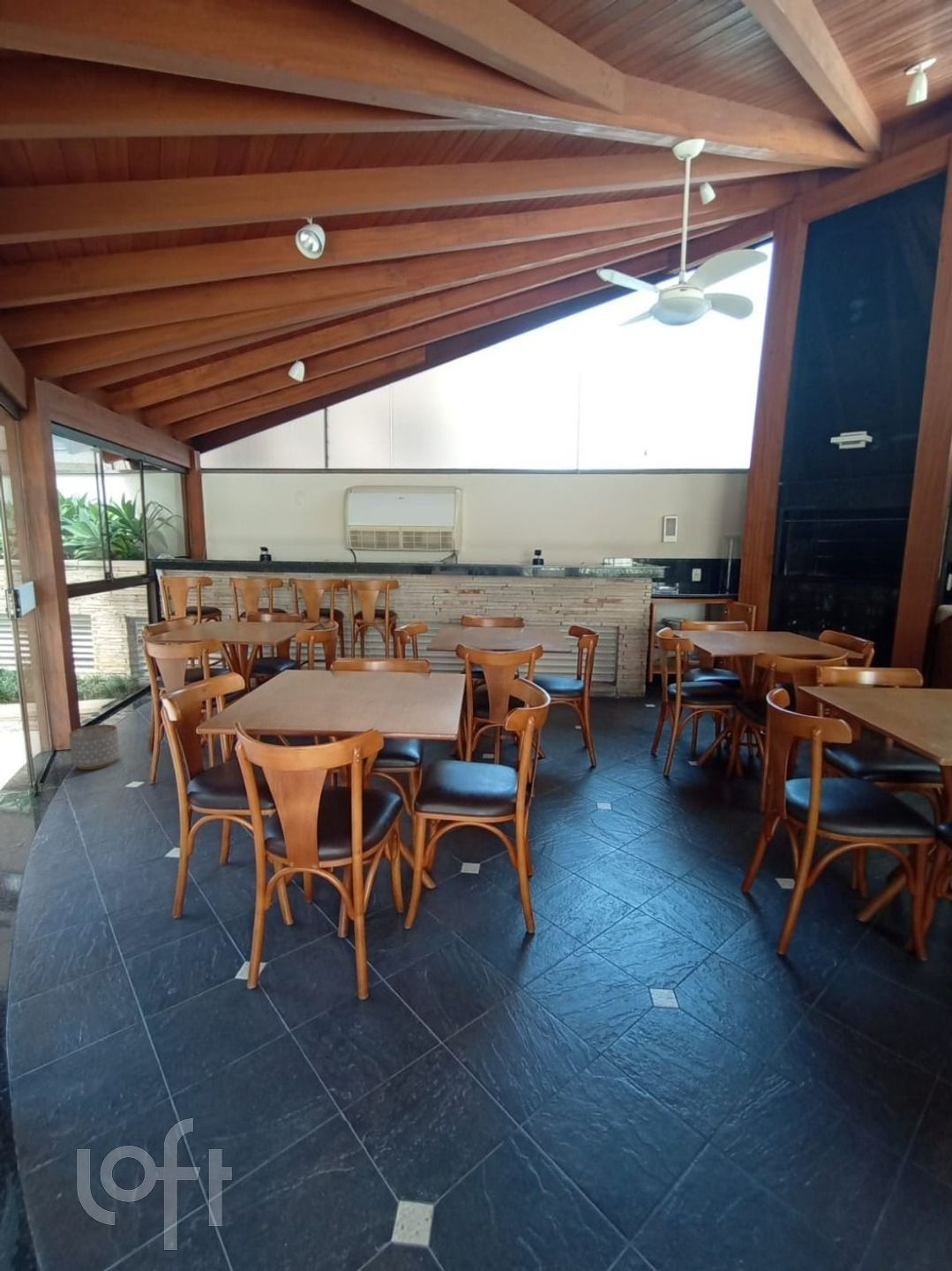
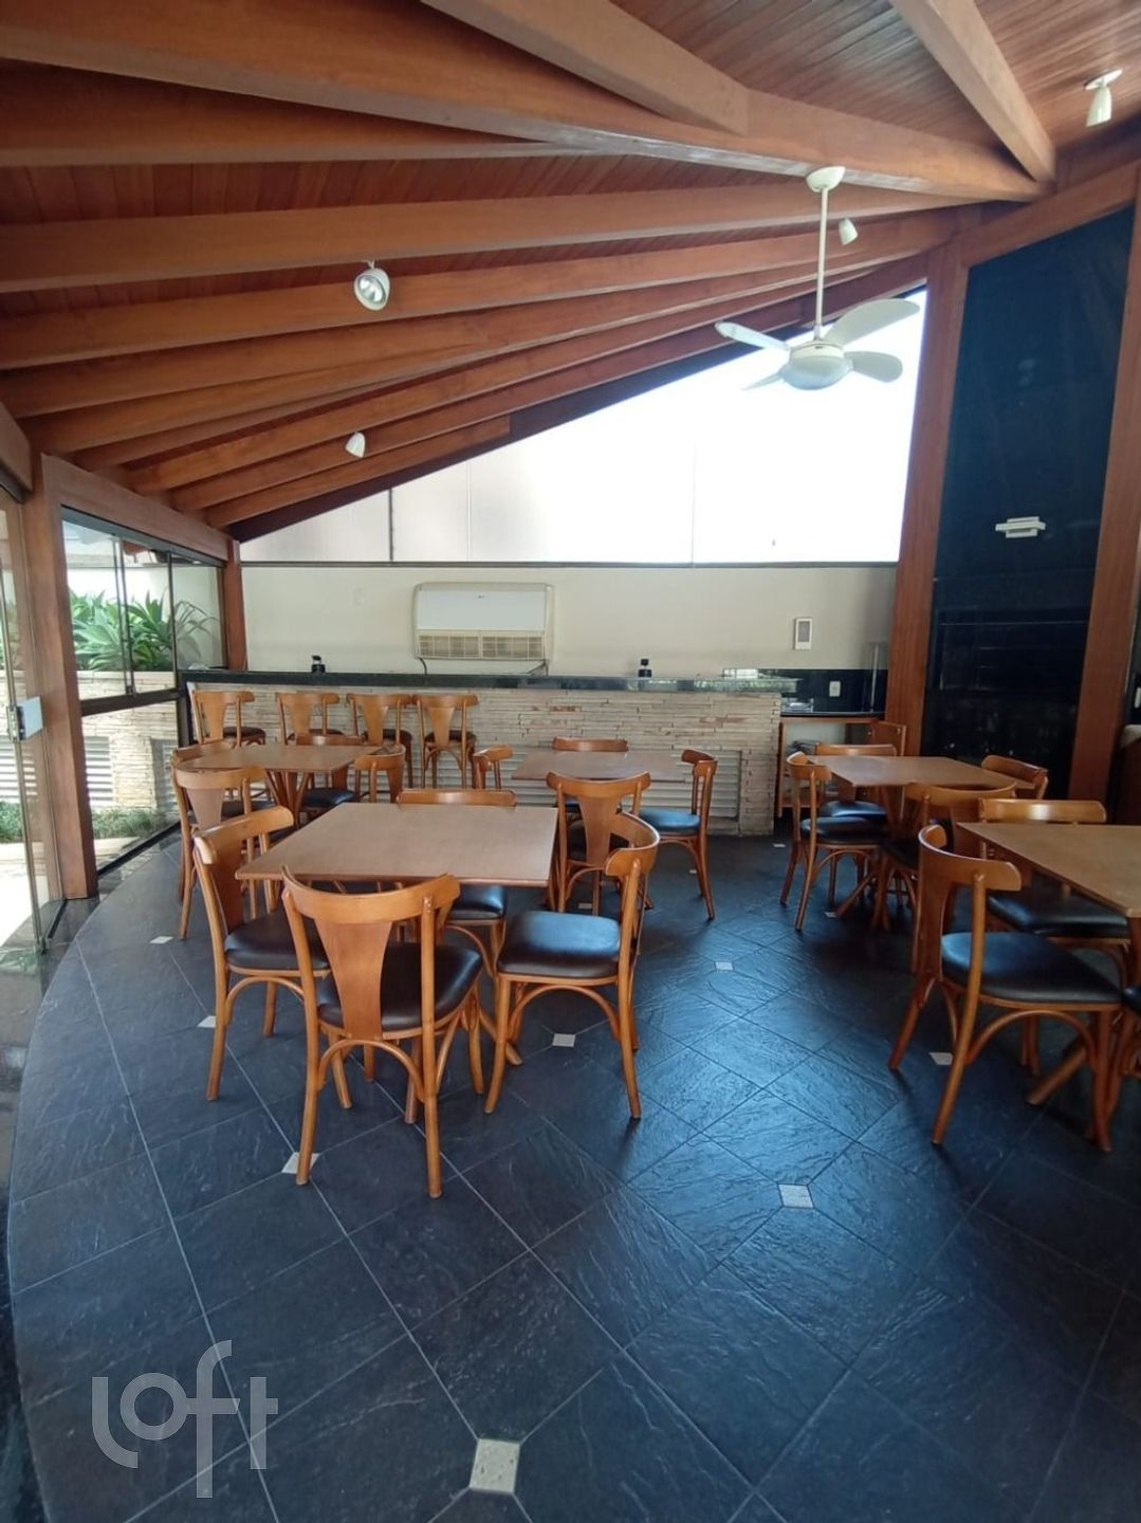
- planter [68,724,120,771]
